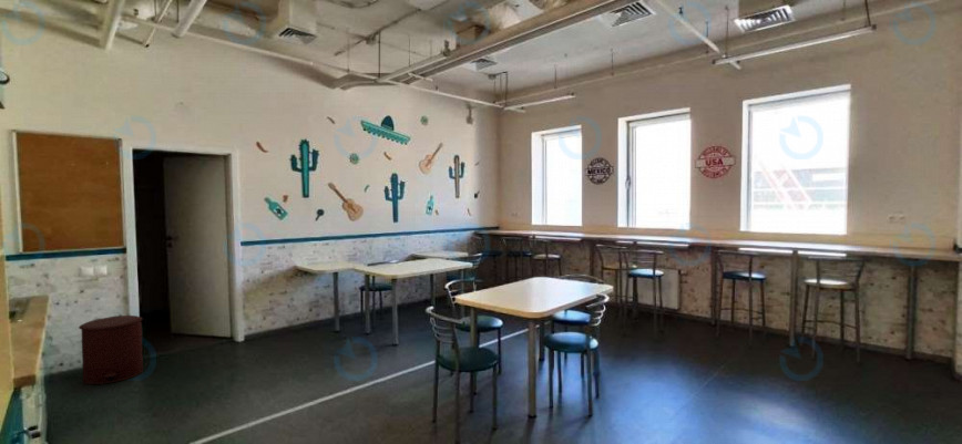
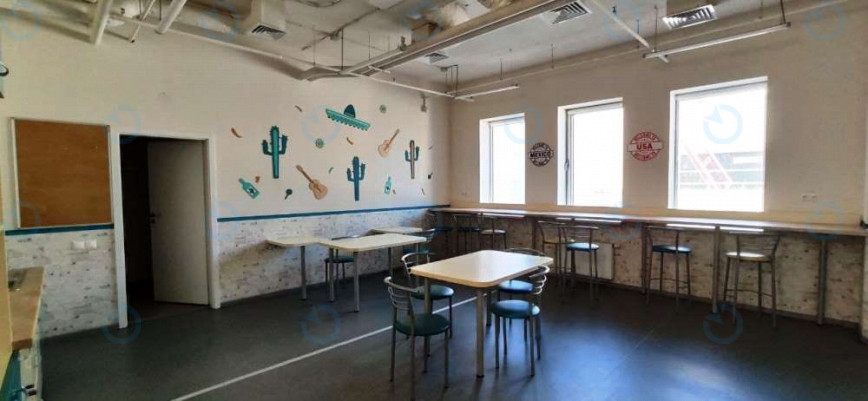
- trash can [78,314,144,385]
